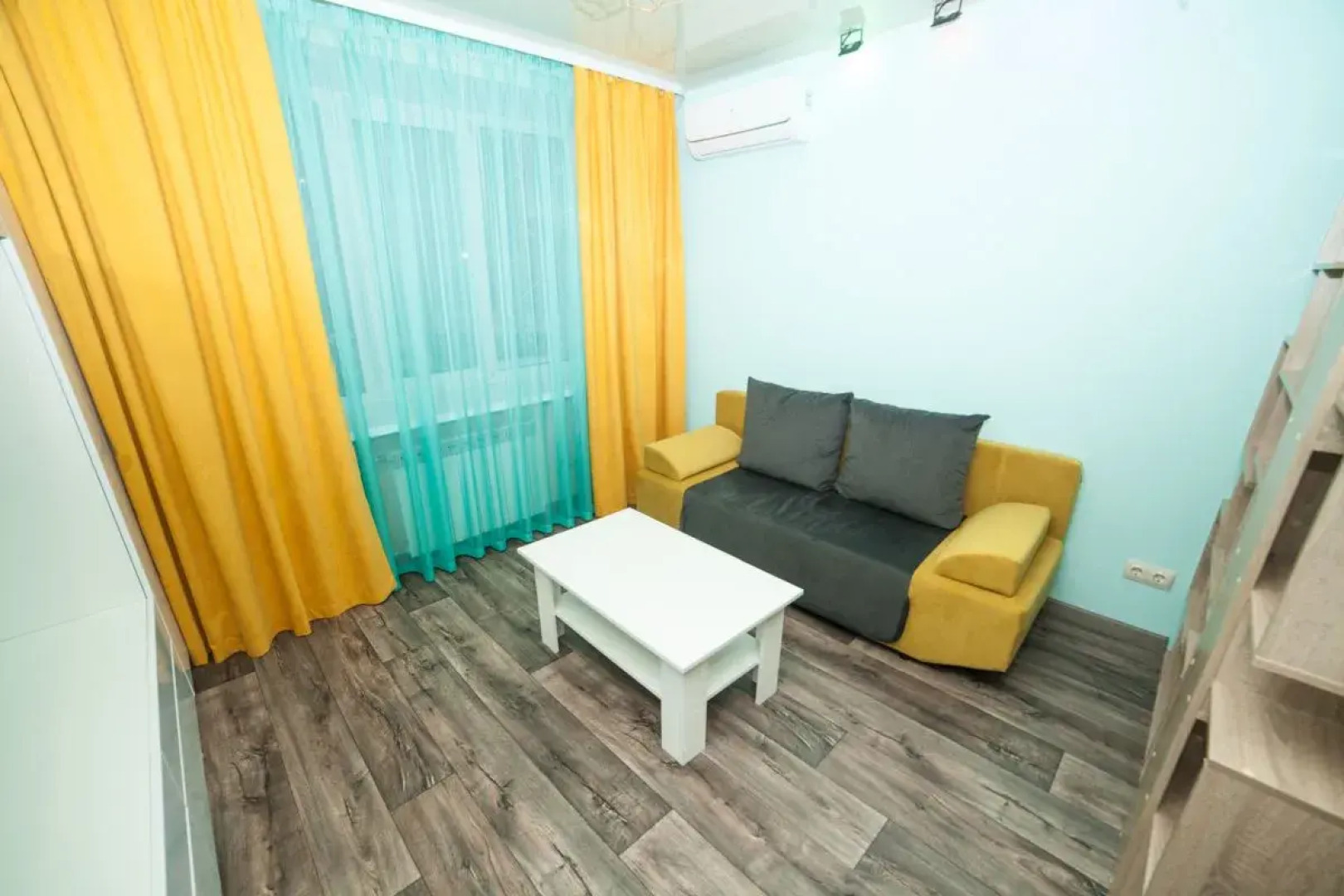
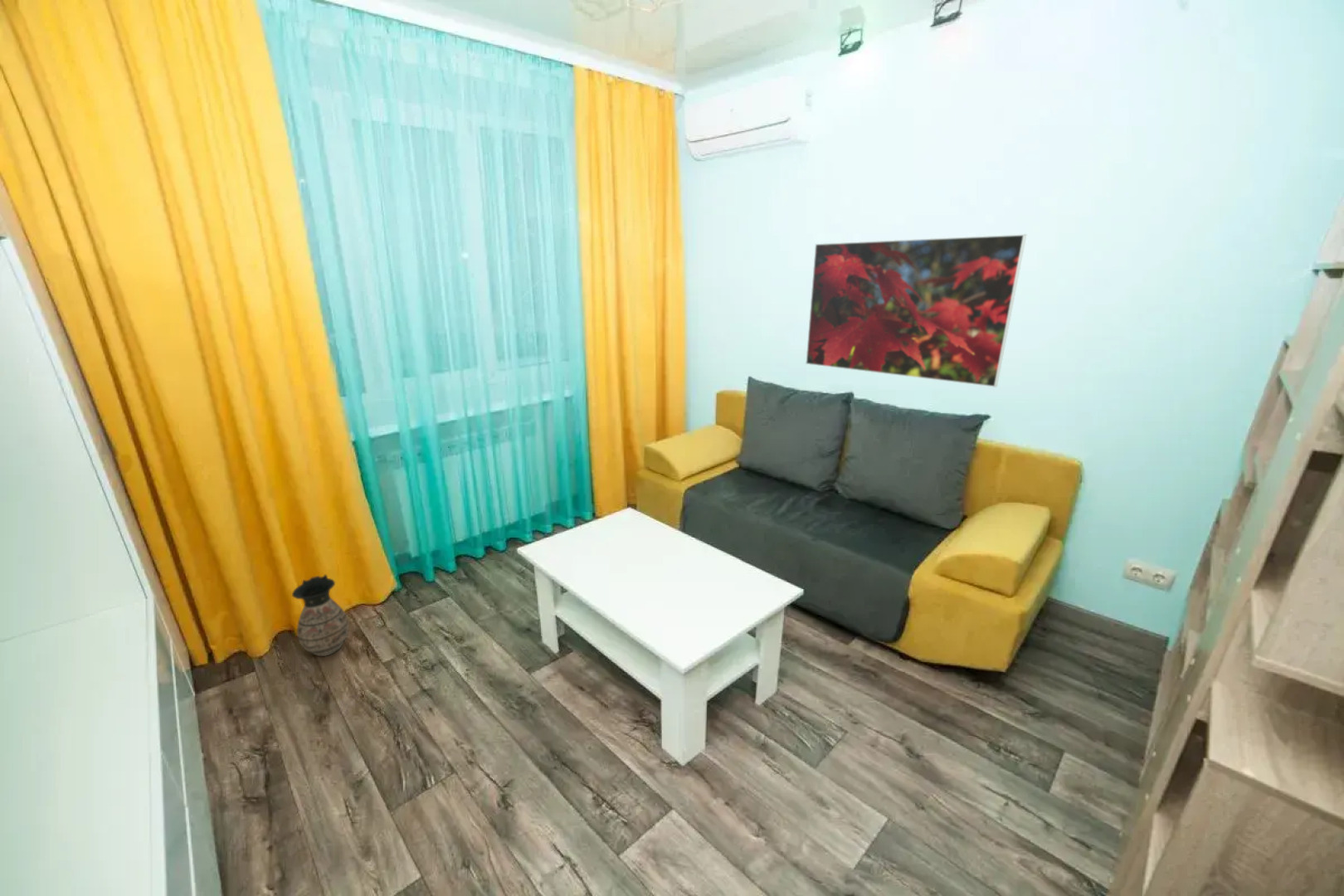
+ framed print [805,233,1027,388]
+ ceramic jug [291,573,350,657]
